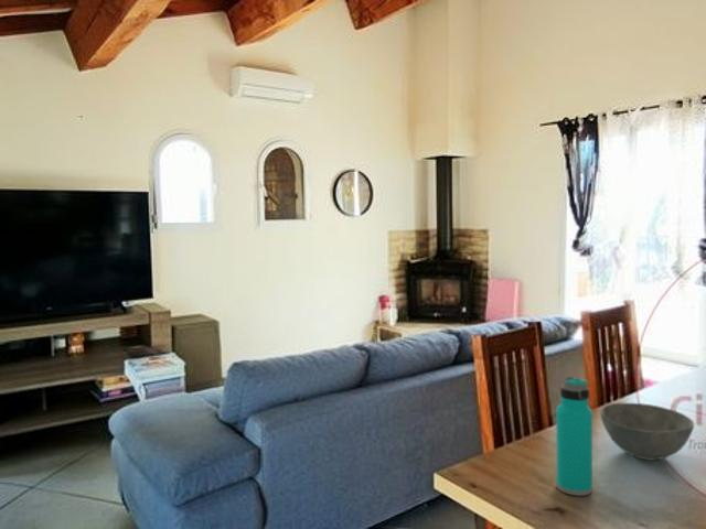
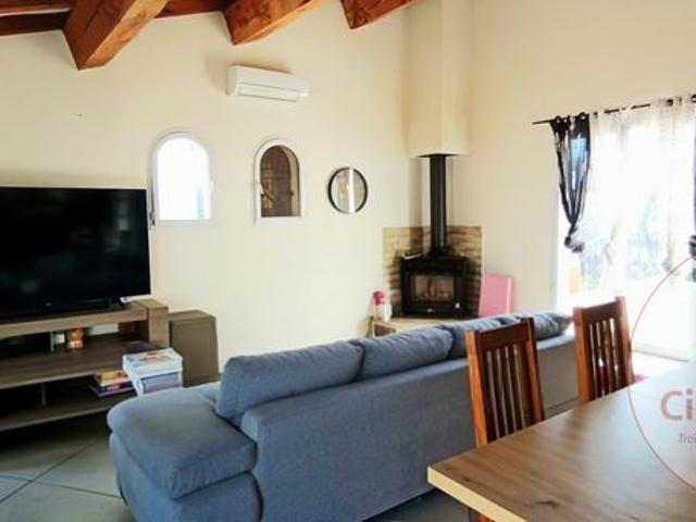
- bowl [600,402,695,462]
- water bottle [555,376,593,497]
